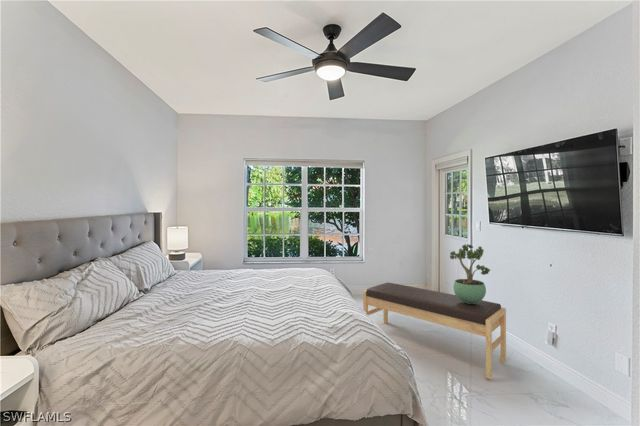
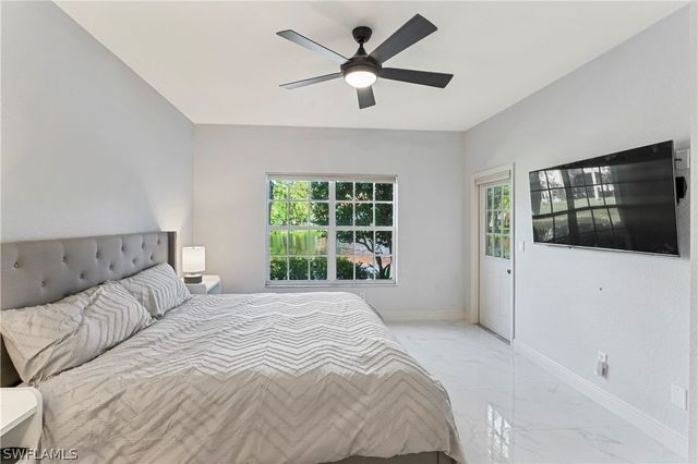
- bench [362,281,507,380]
- potted plant [449,243,491,304]
